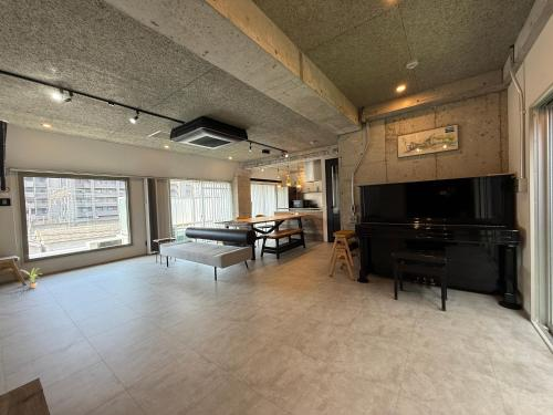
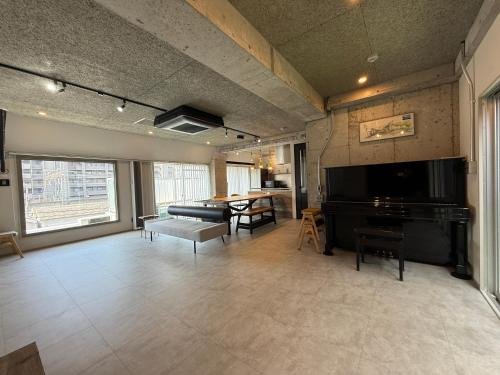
- potted plant [21,267,43,290]
